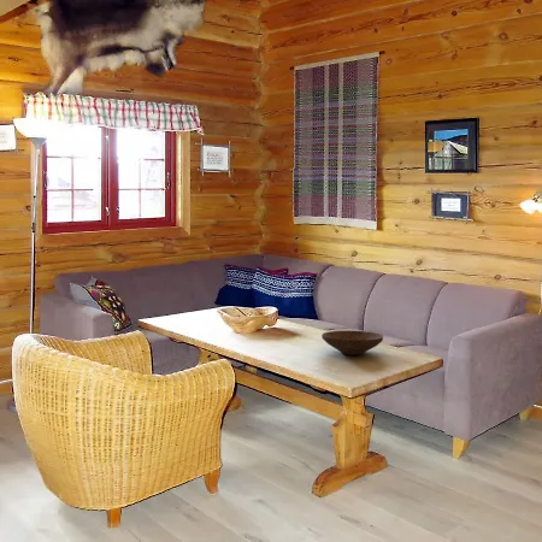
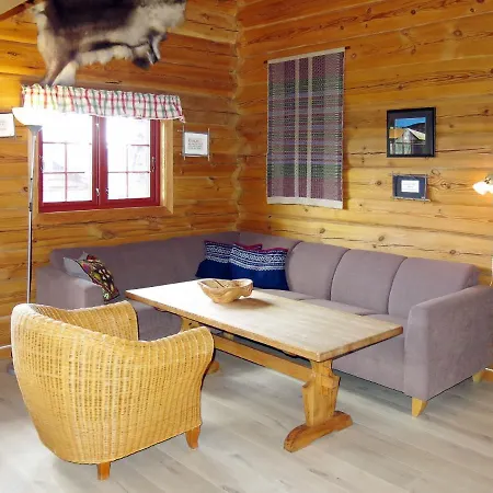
- wooden bowl [320,330,384,357]
